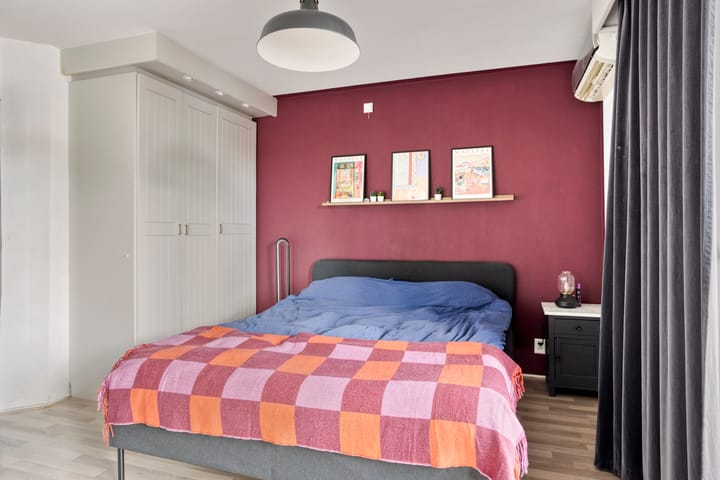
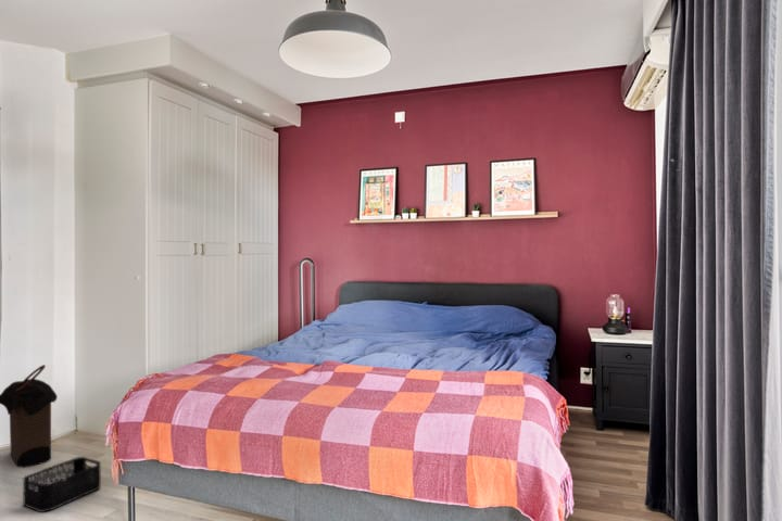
+ laundry hamper [0,364,59,469]
+ storage bin [22,456,102,513]
